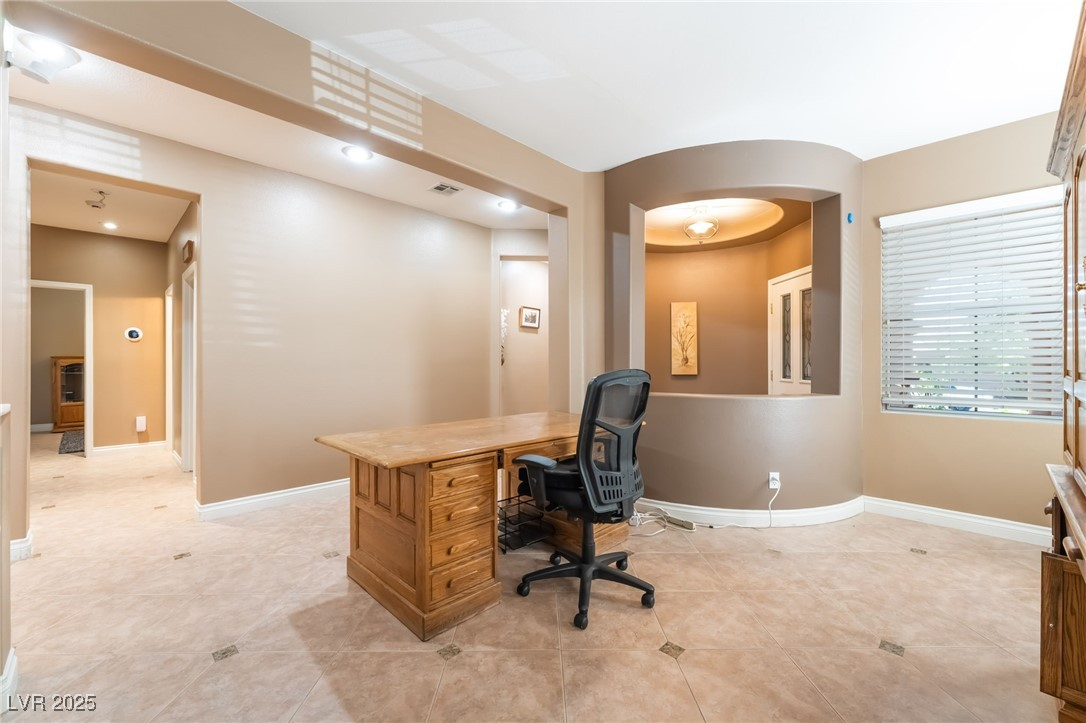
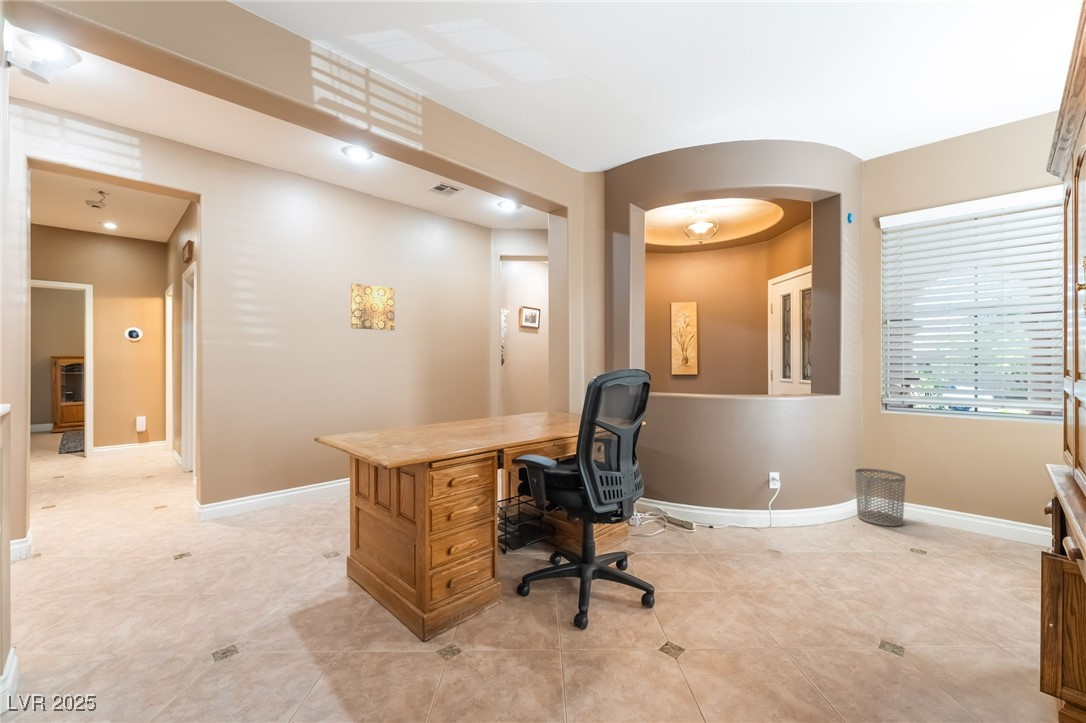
+ wall art [350,282,396,331]
+ waste bin [854,468,907,527]
